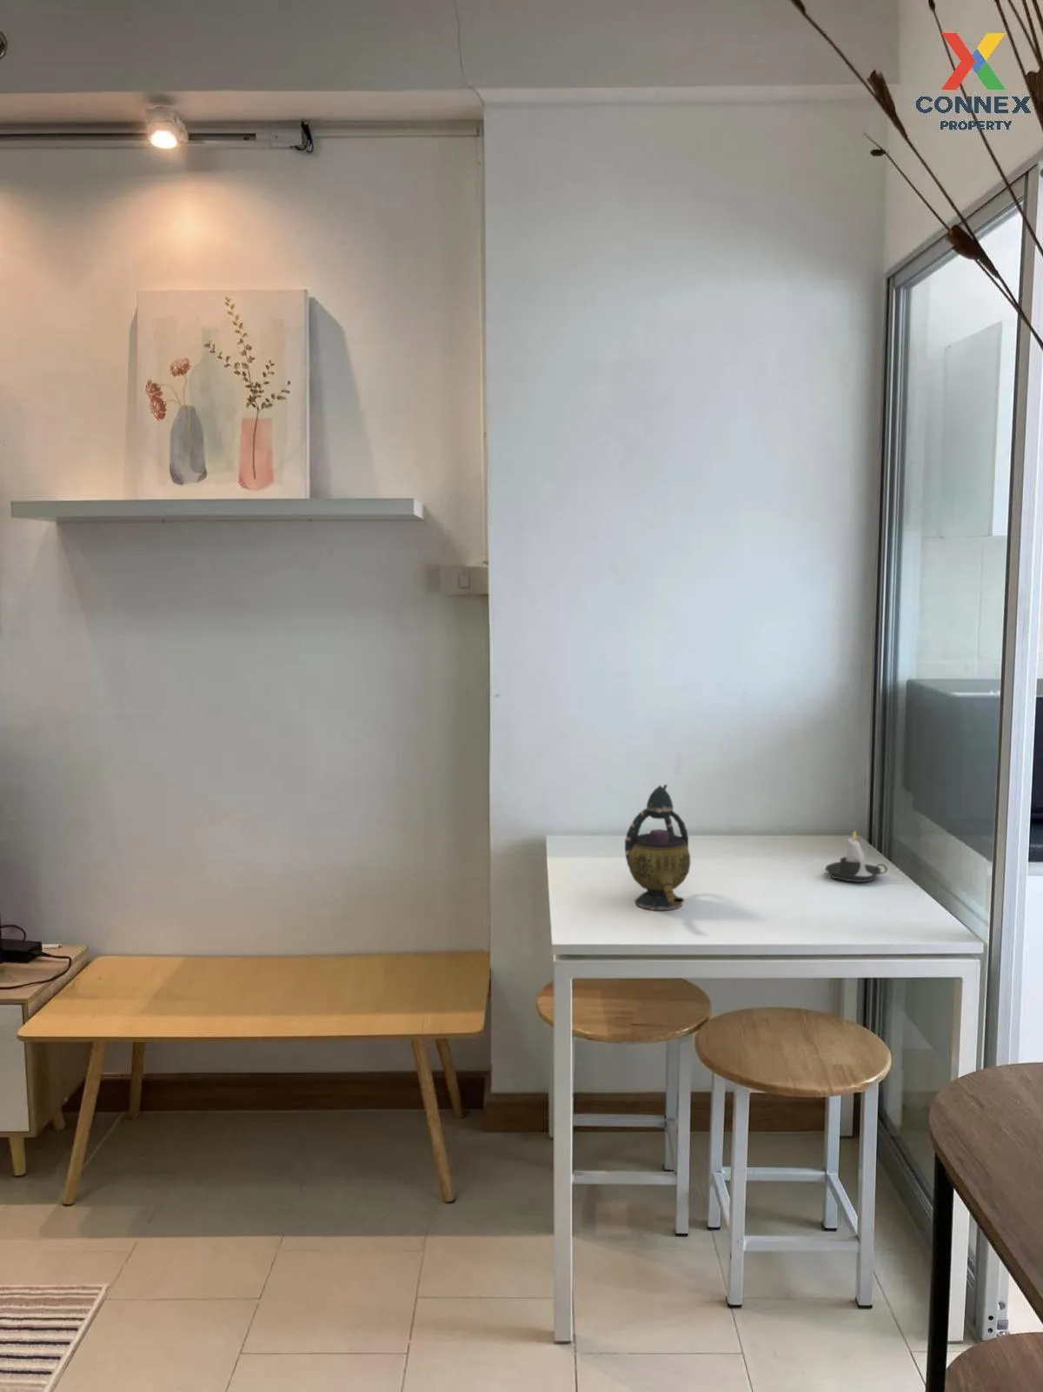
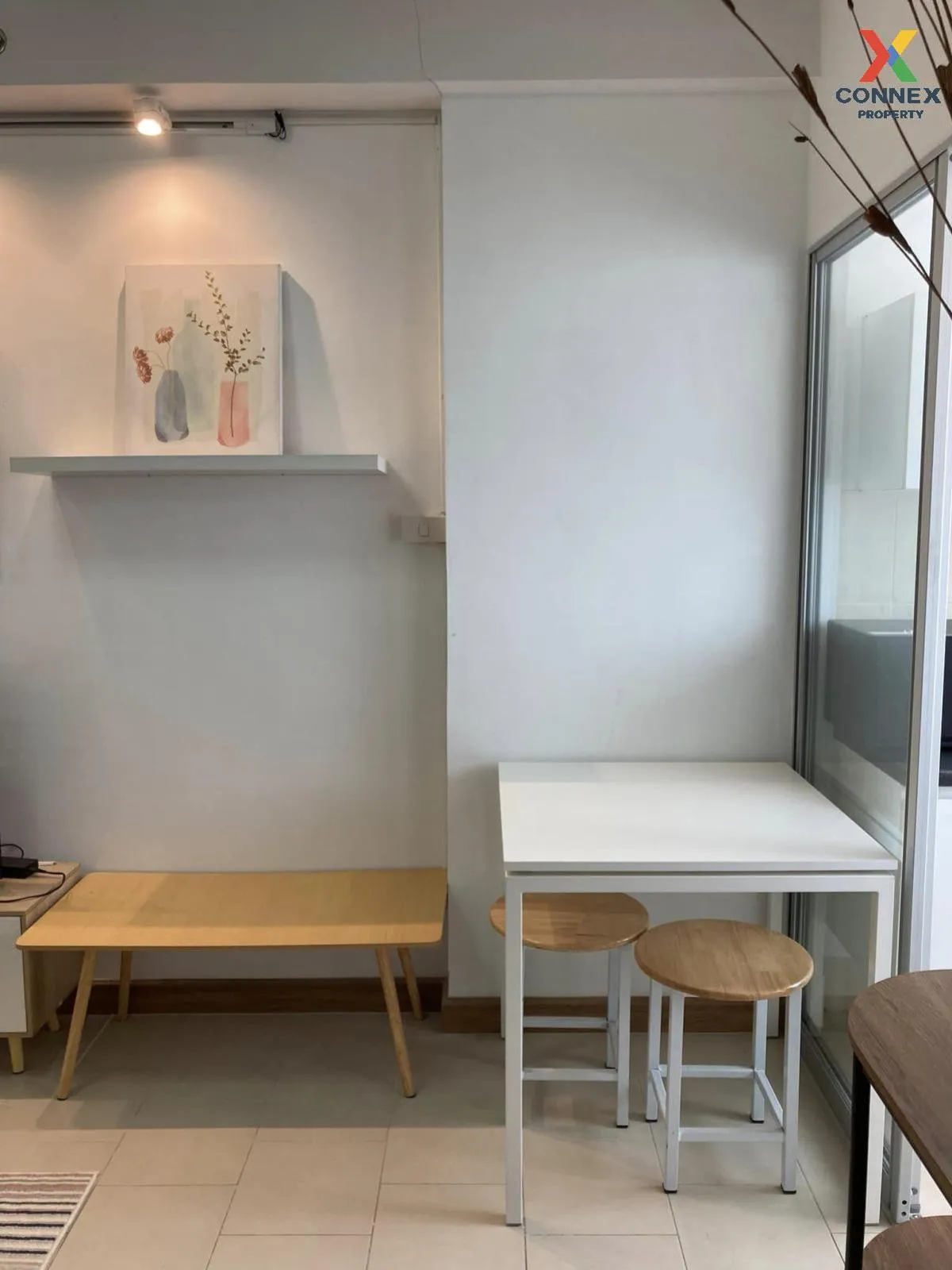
- teapot [624,784,691,911]
- candle [824,830,889,883]
